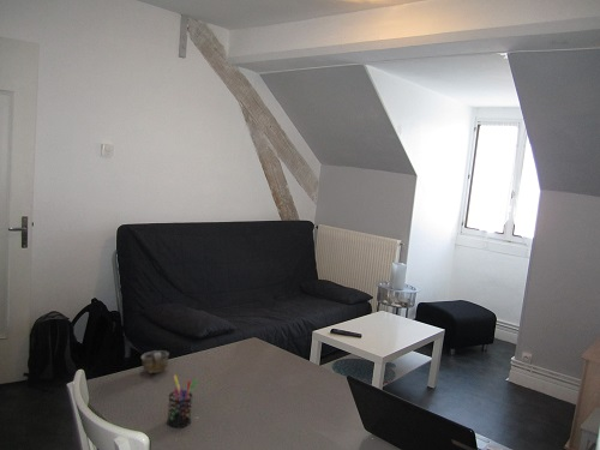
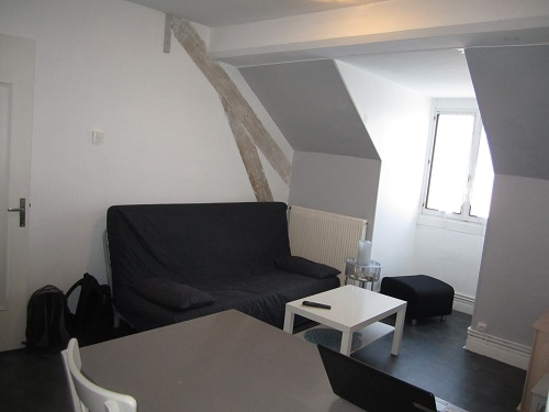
- pen holder [166,374,198,428]
- cup [140,349,170,374]
